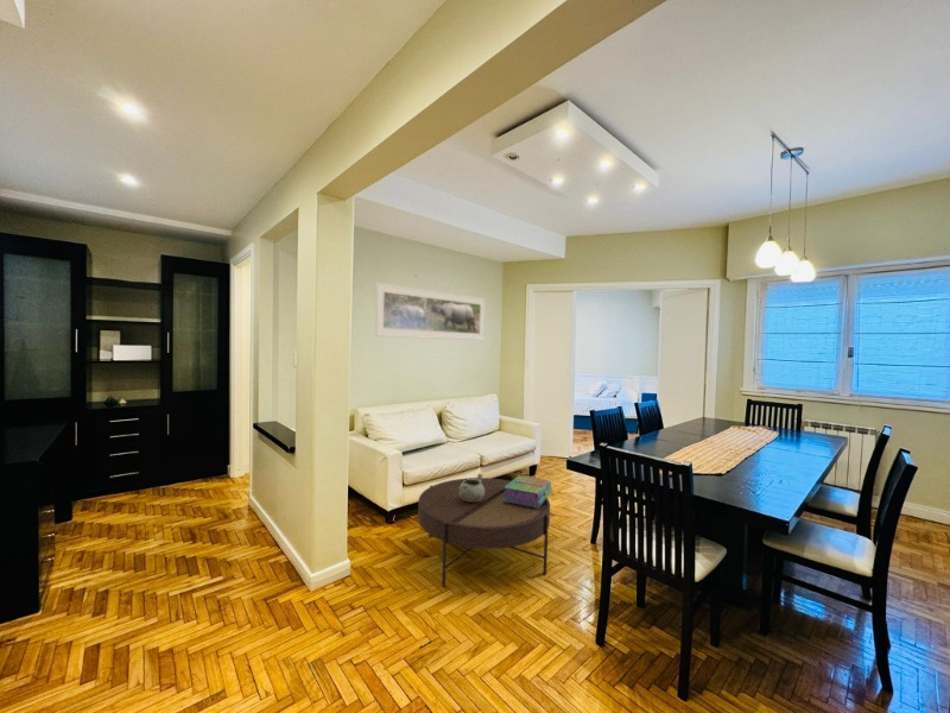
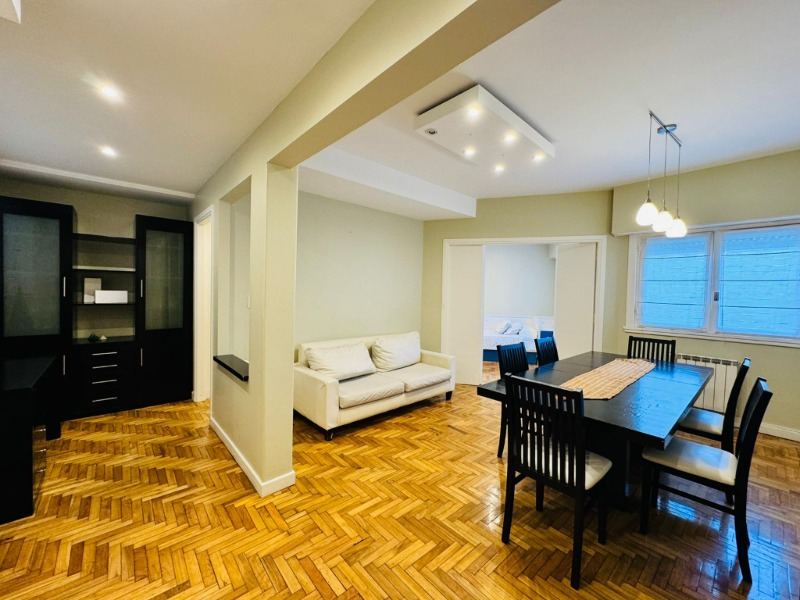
- stack of books [502,474,553,507]
- coffee table [417,477,551,588]
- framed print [374,282,487,341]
- decorative bowl [458,472,484,501]
